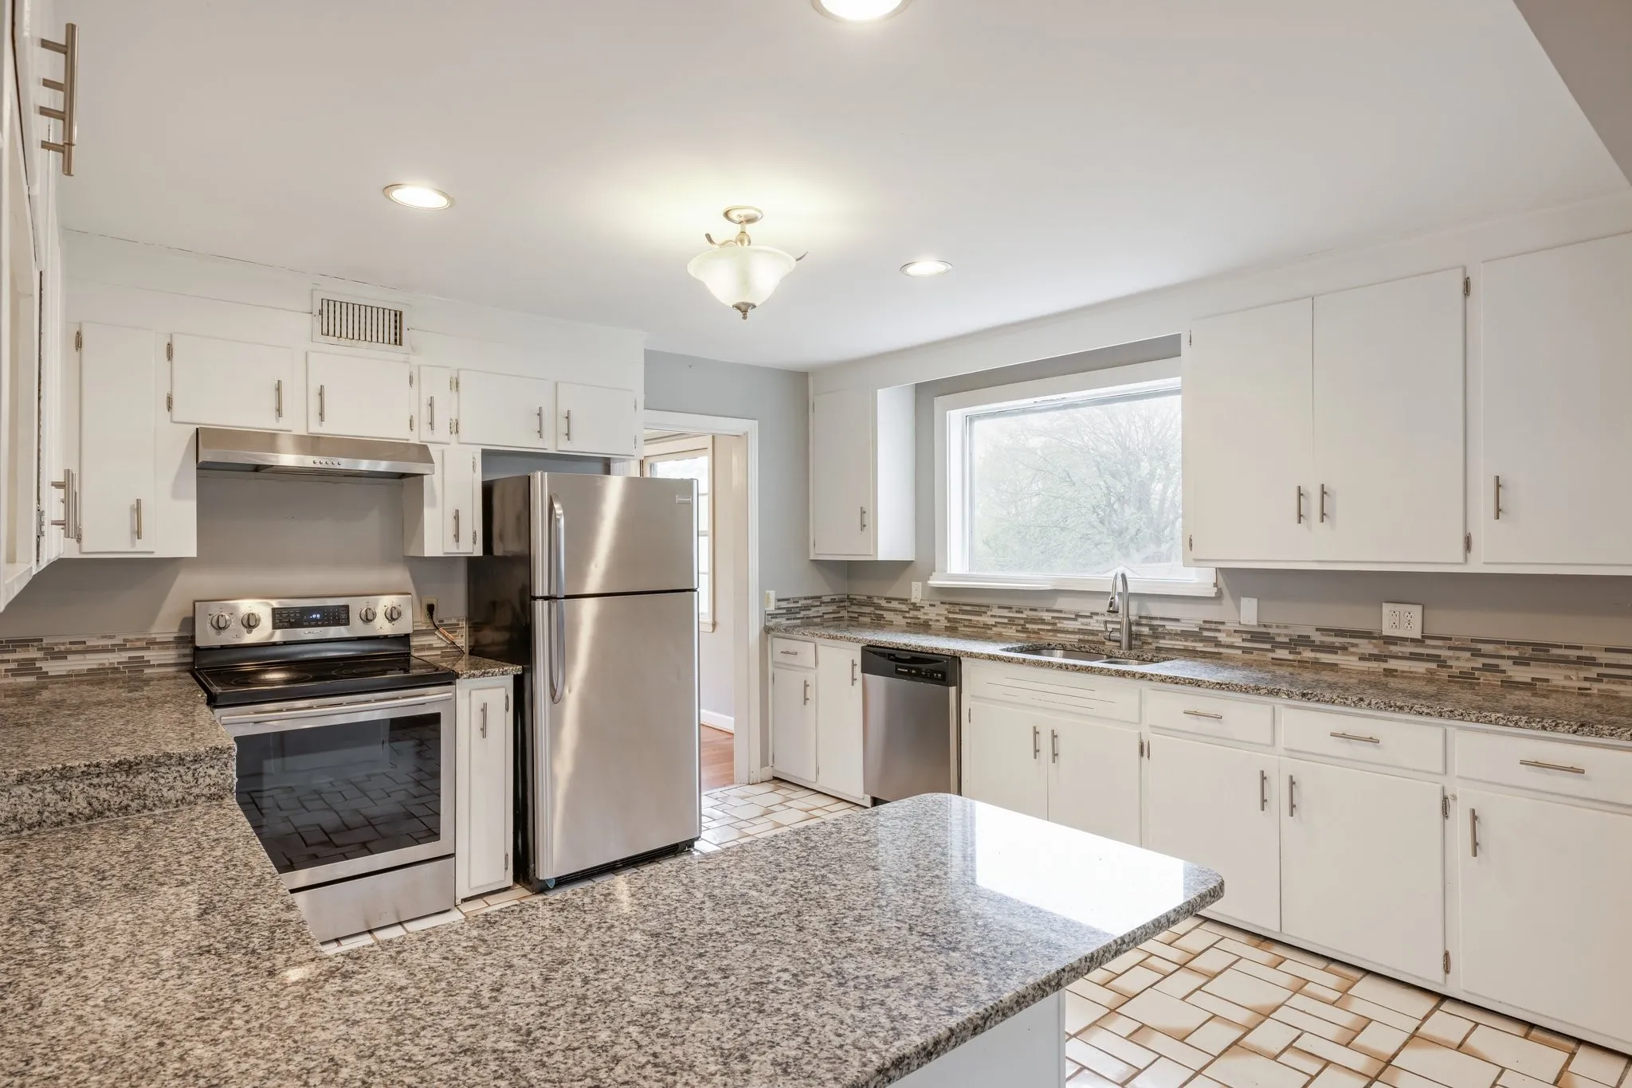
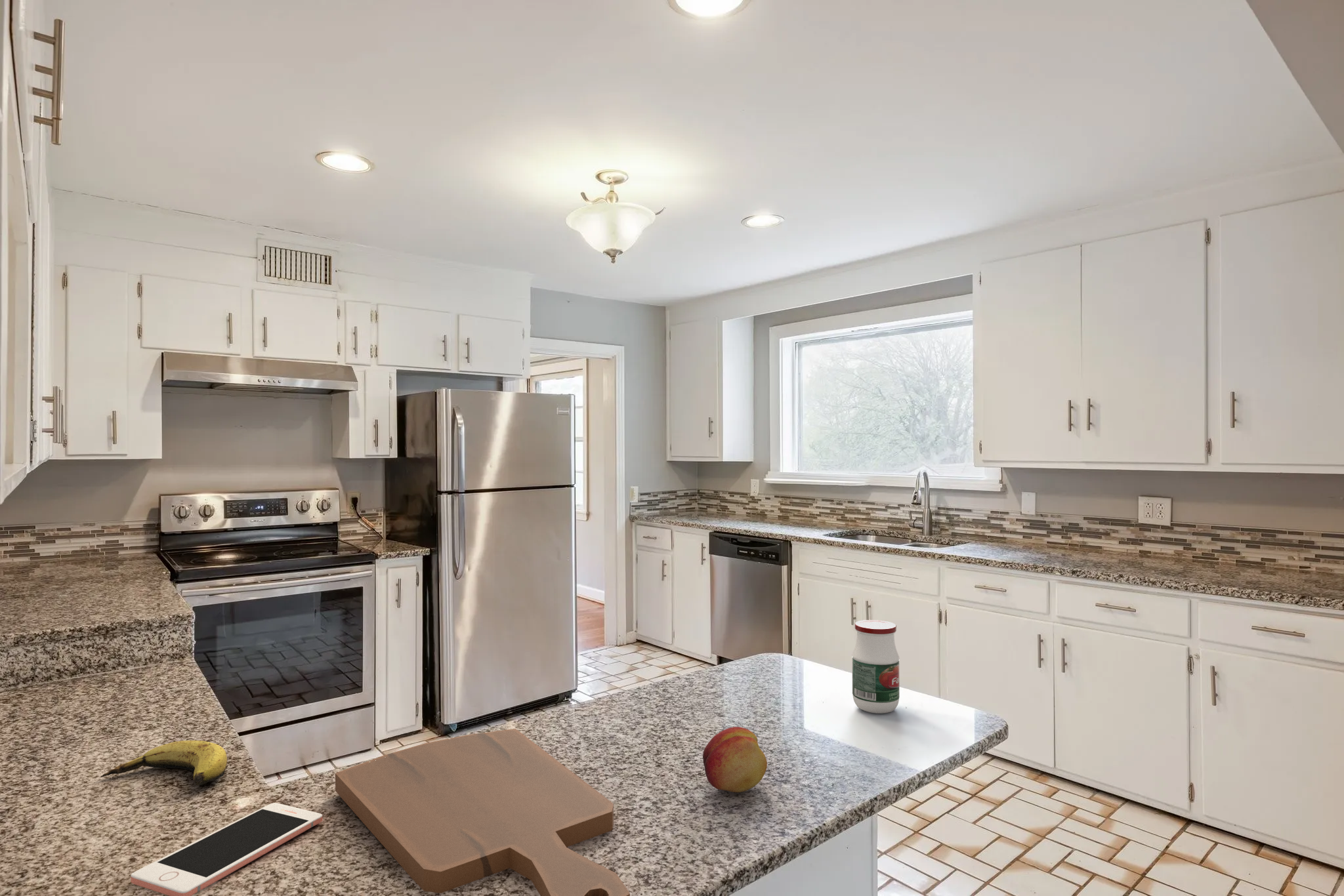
+ jar [851,619,900,714]
+ cutting board [335,728,631,896]
+ banana [100,740,228,786]
+ fruit [702,726,768,793]
+ cell phone [130,802,323,896]
